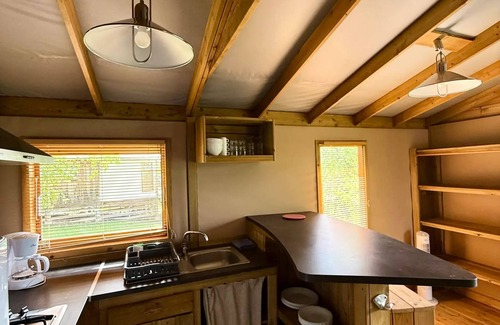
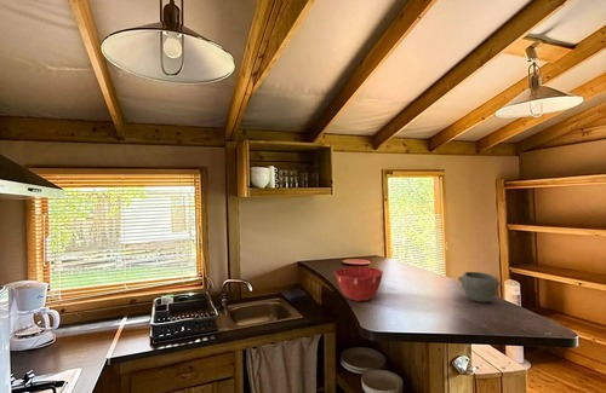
+ bowl [457,271,502,304]
+ mixing bowl [333,266,384,302]
